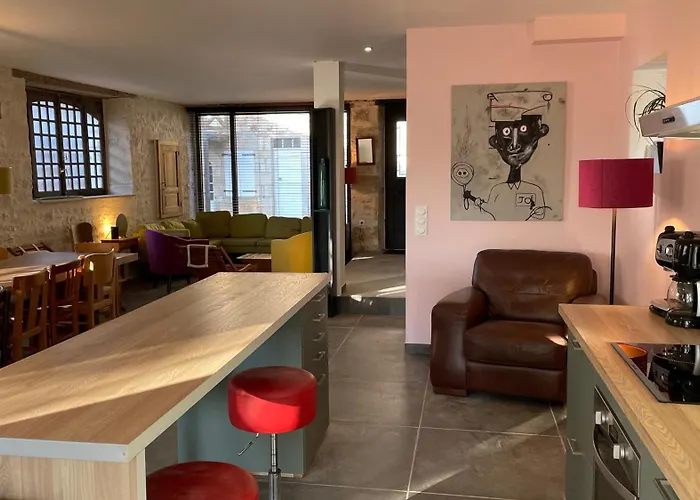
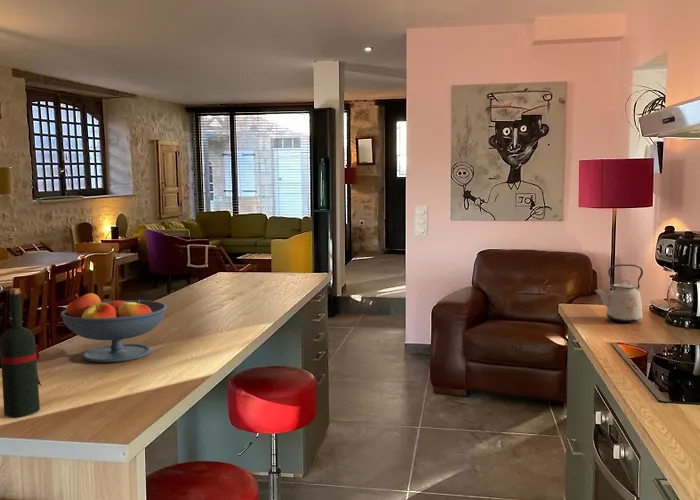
+ kettle [593,263,644,323]
+ fruit bowl [59,292,168,363]
+ wine bottle [0,287,42,418]
